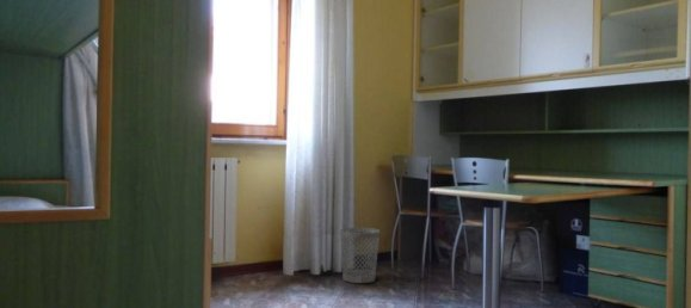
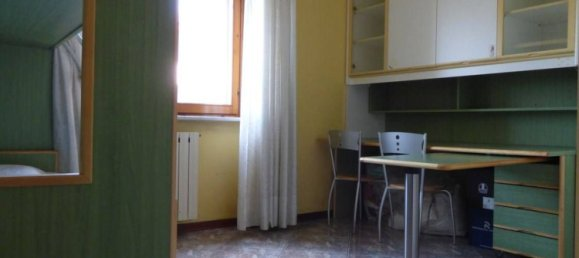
- wastebasket [339,227,381,284]
